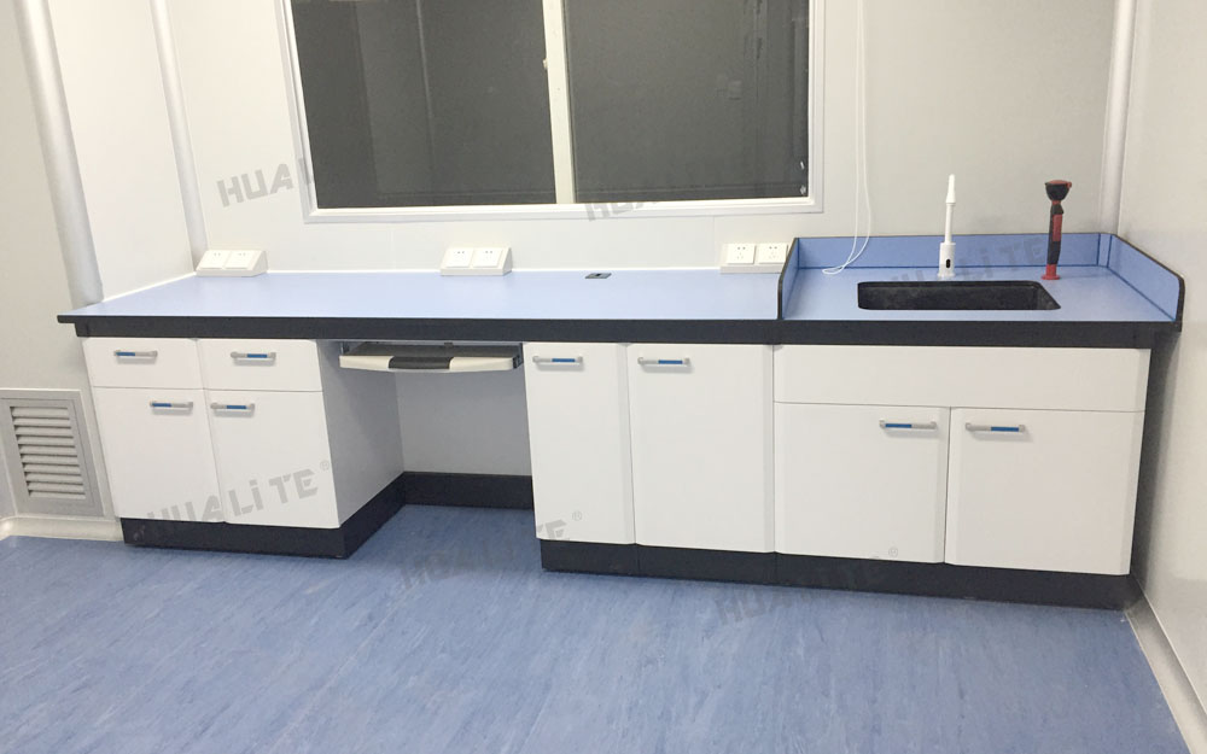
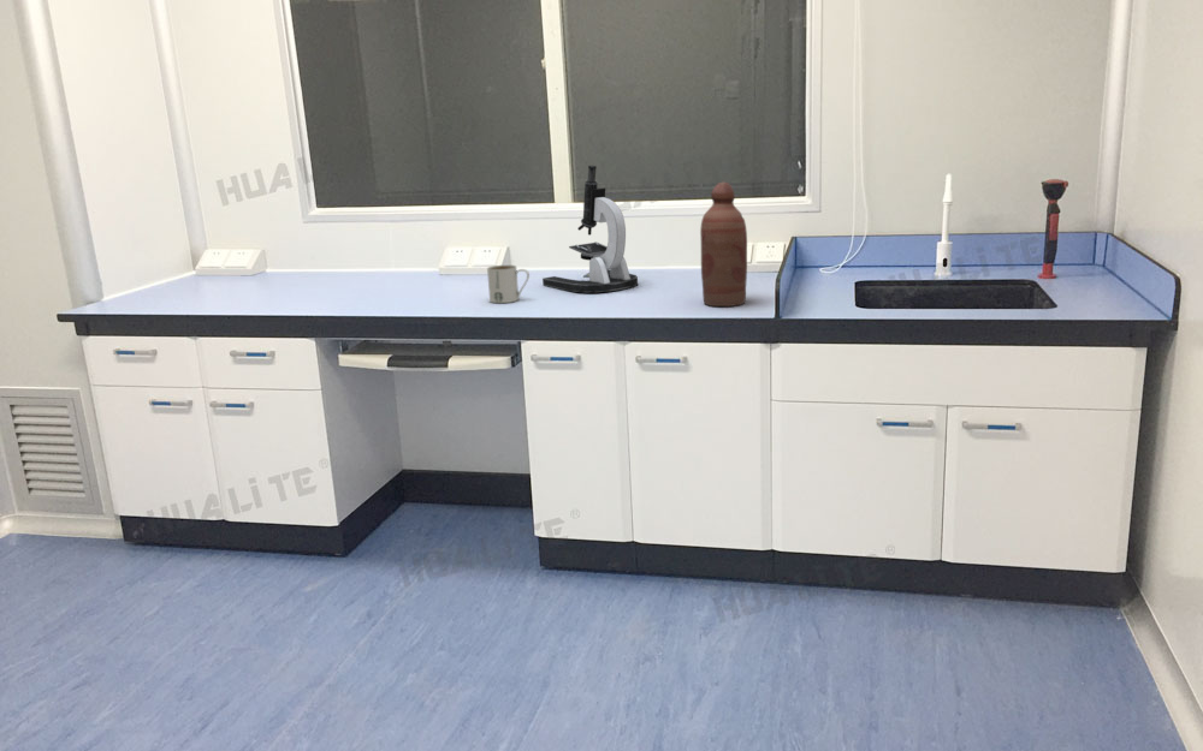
+ microscope [541,165,639,293]
+ mug [486,264,531,304]
+ bottle [699,181,748,308]
